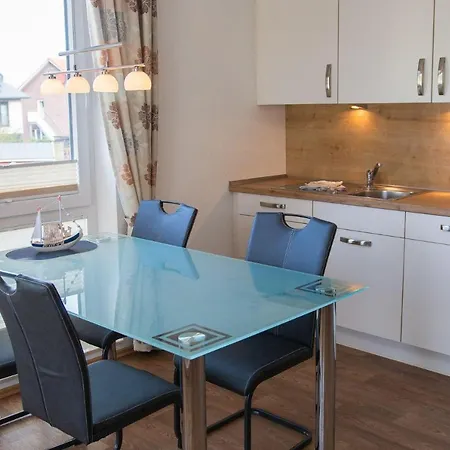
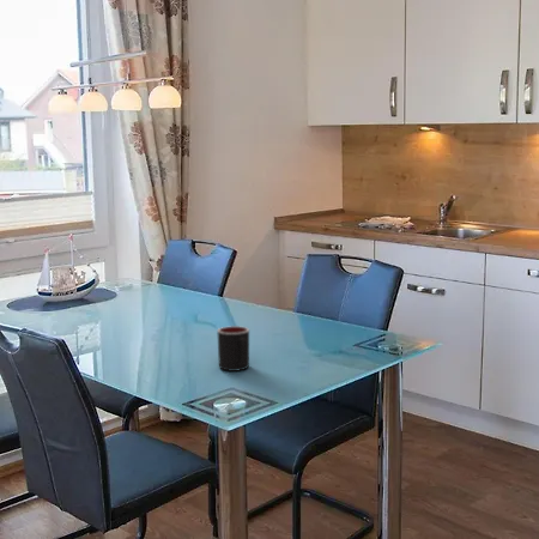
+ mug [216,325,250,373]
